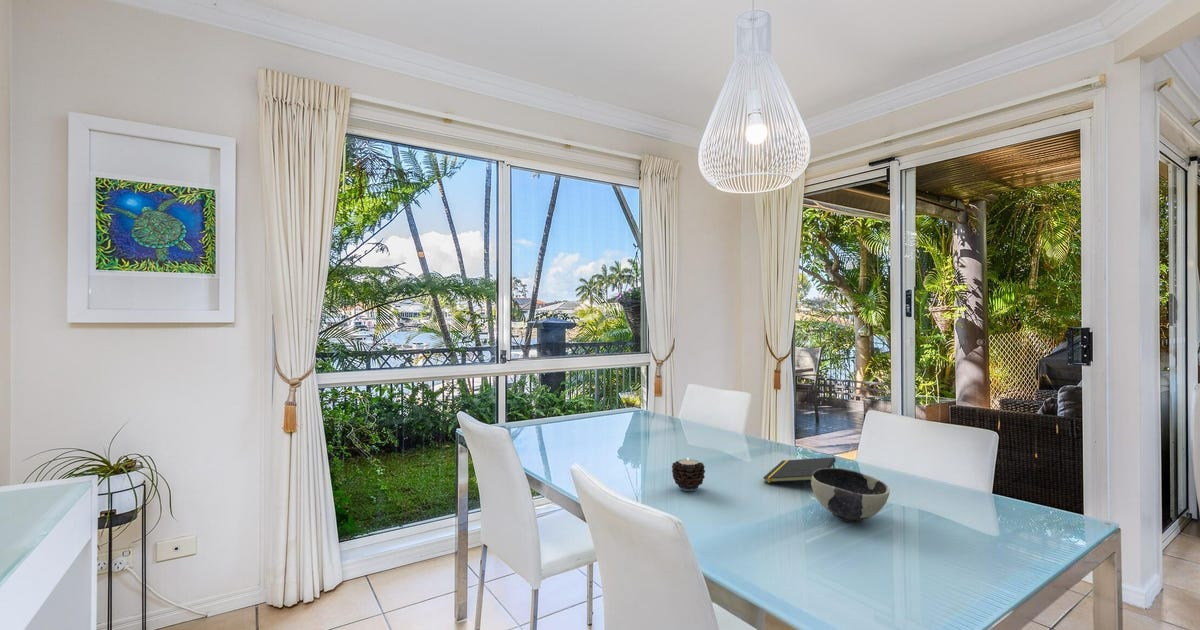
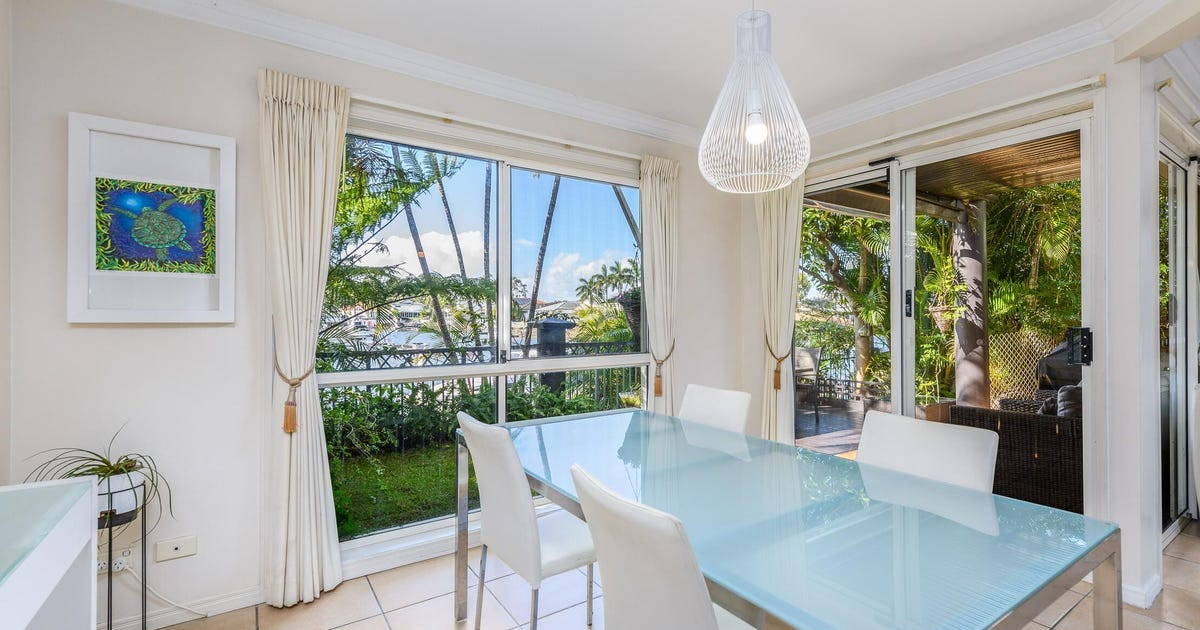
- notepad [762,456,837,484]
- candle [671,458,706,492]
- bowl [810,467,891,523]
